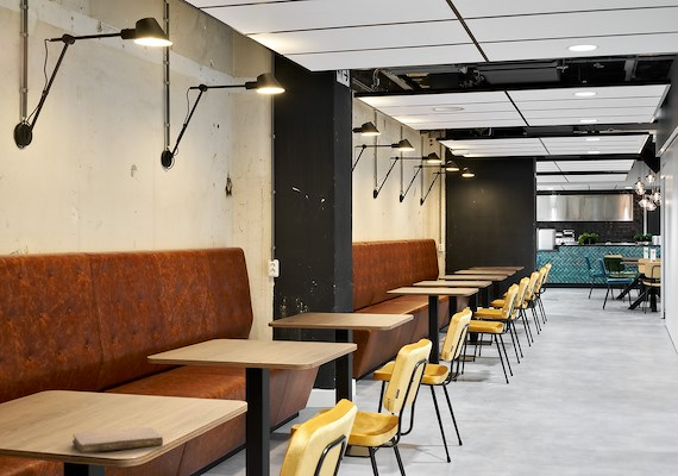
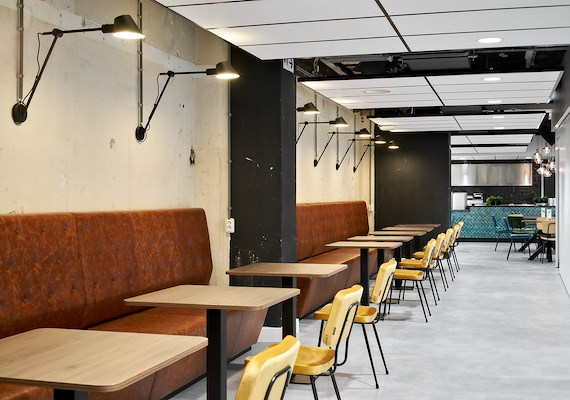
- notebook [71,426,164,455]
